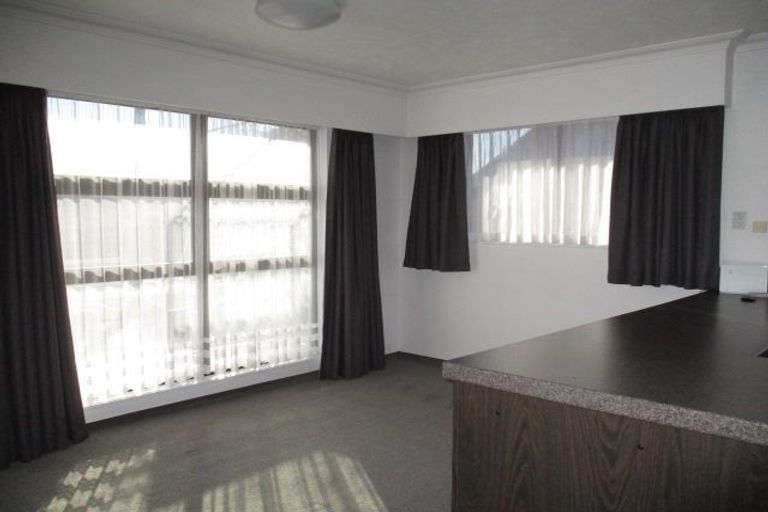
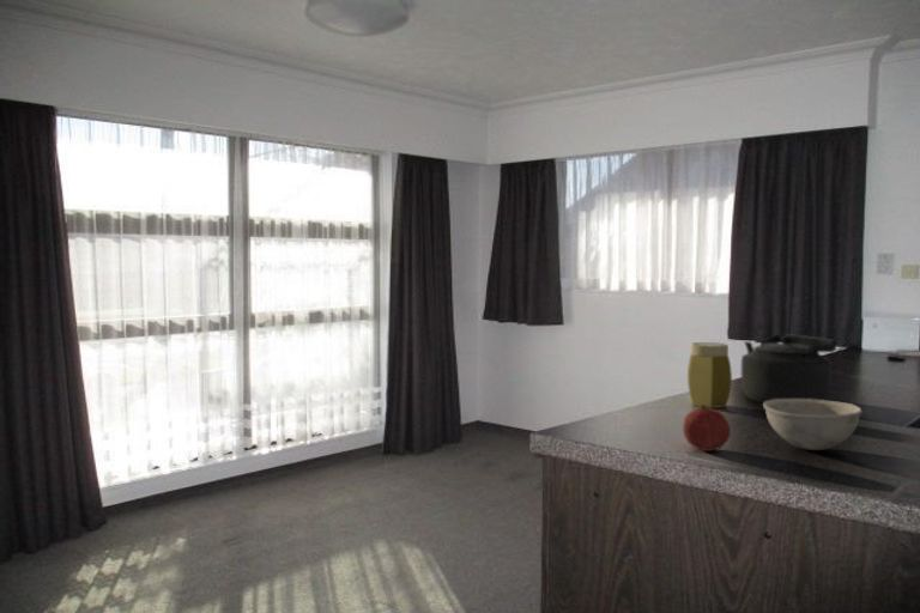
+ jar [686,341,733,409]
+ kettle [740,333,837,403]
+ fruit [682,405,732,453]
+ bowl [762,399,862,451]
